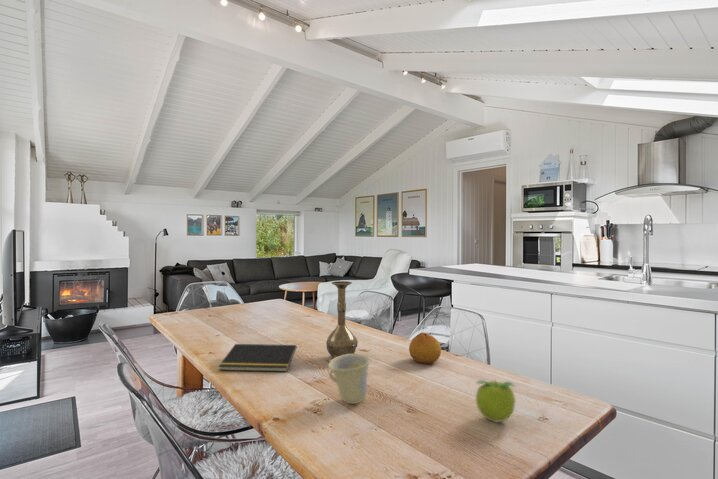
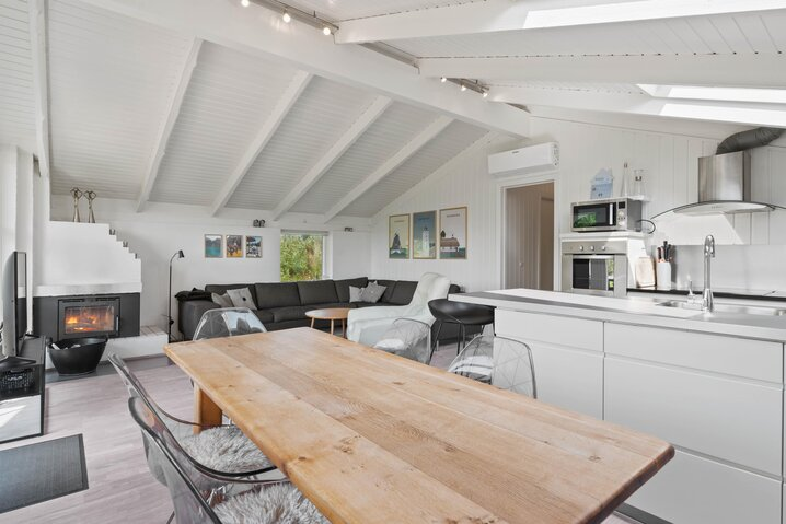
- fruit [408,332,442,364]
- cup [327,353,372,405]
- notepad [217,343,297,373]
- vase [325,280,359,362]
- fruit [475,379,516,423]
